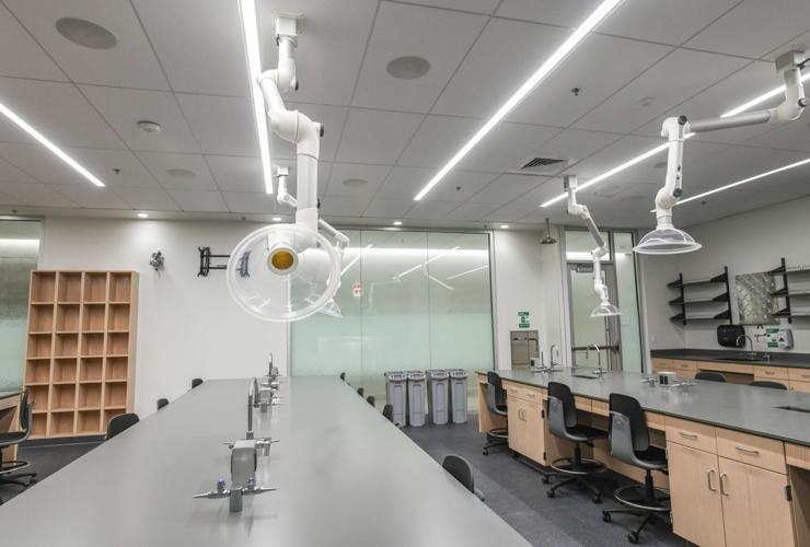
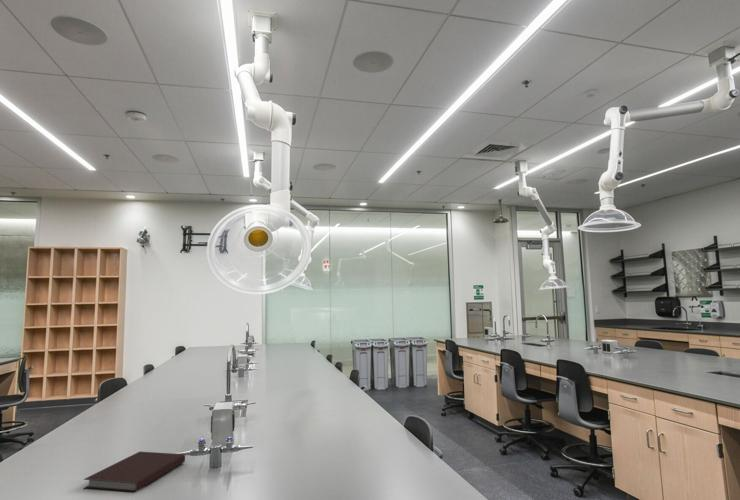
+ notebook [82,451,186,494]
